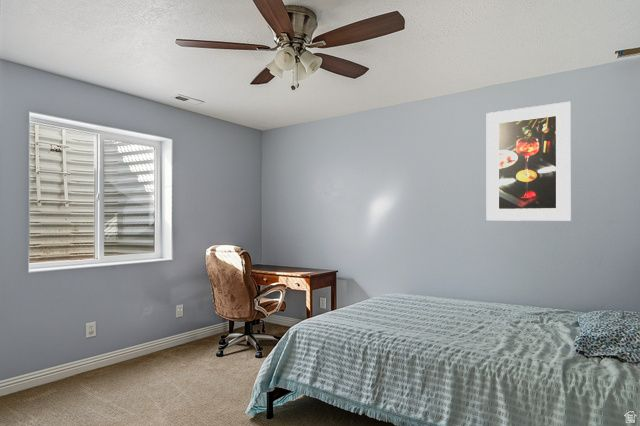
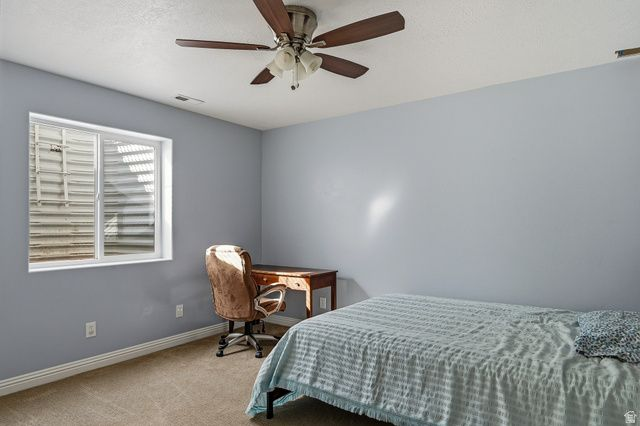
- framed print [486,101,572,222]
